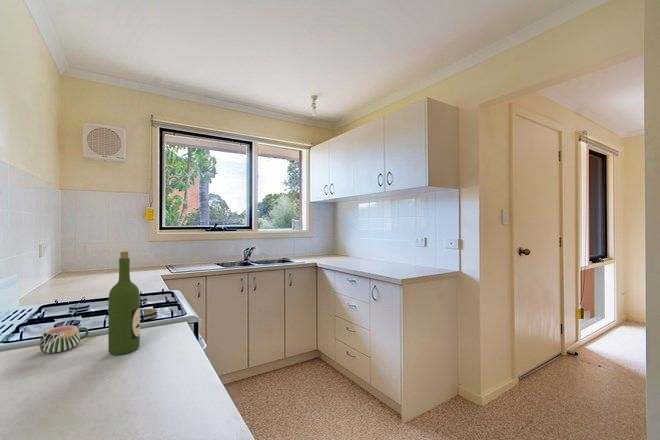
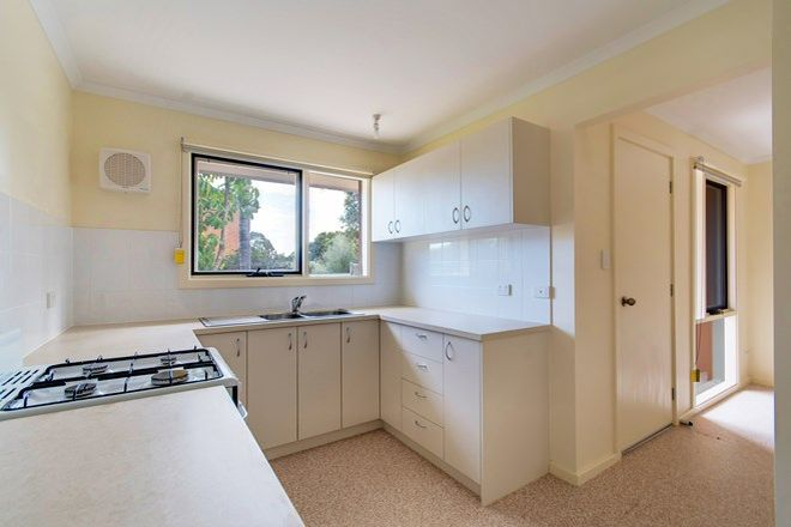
- mug [39,324,89,354]
- wine bottle [107,251,141,356]
